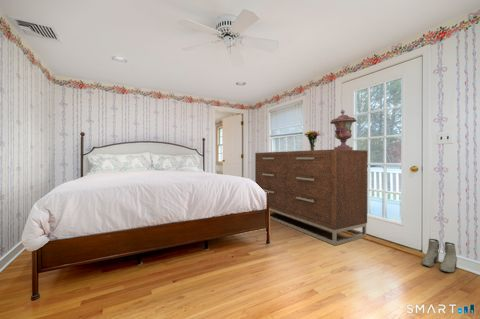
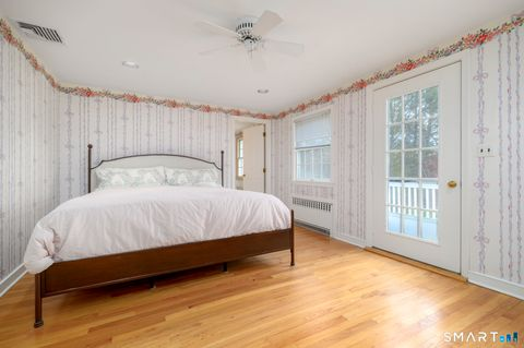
- dresser [254,148,368,246]
- boots [421,238,458,273]
- bouquet [303,130,322,150]
- decorative urn [329,109,358,150]
